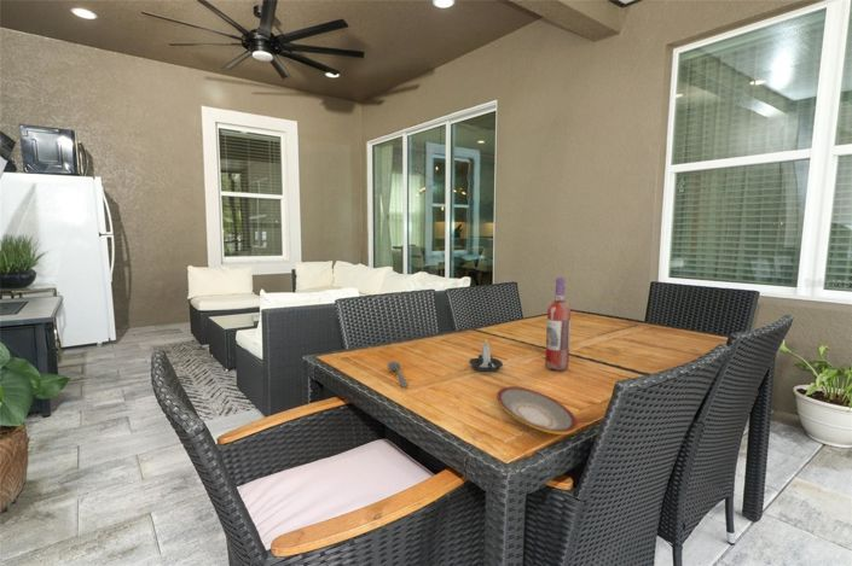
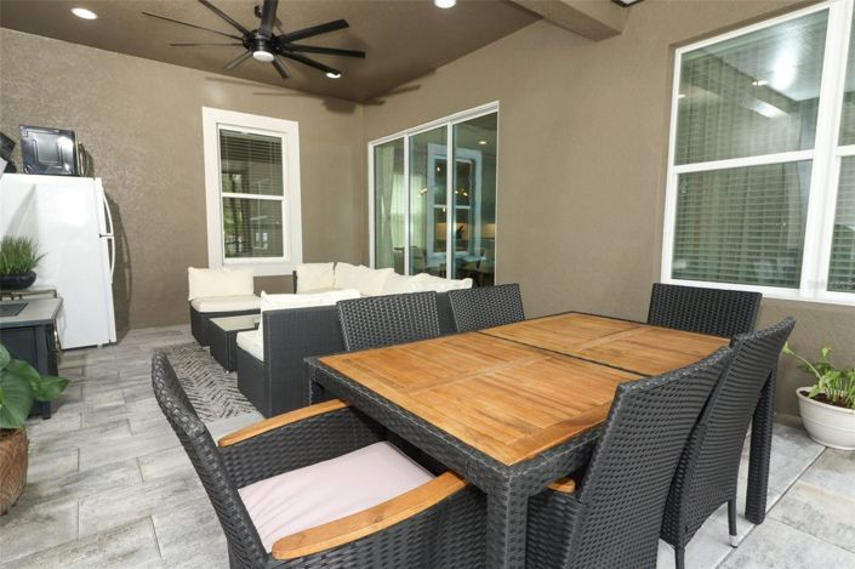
- wine bottle [544,276,572,372]
- candle [468,338,504,372]
- plate [495,385,579,436]
- soupspoon [387,361,408,389]
